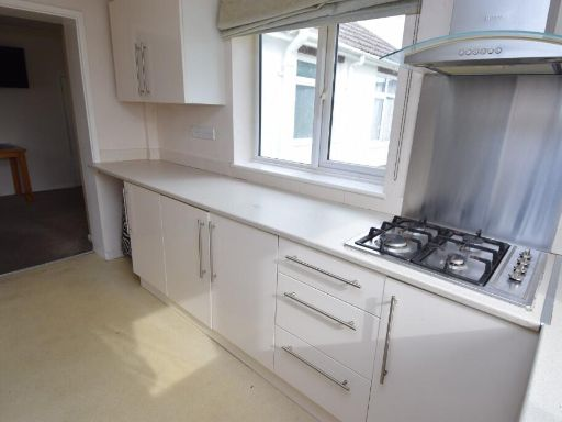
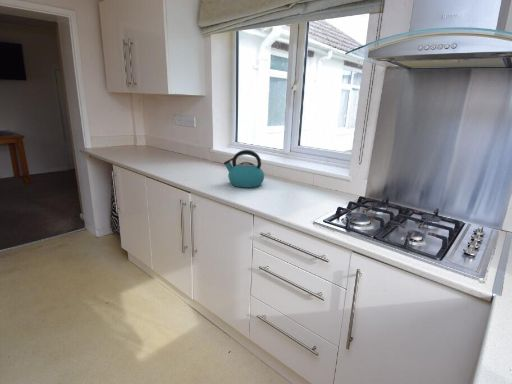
+ kettle [223,149,265,189]
